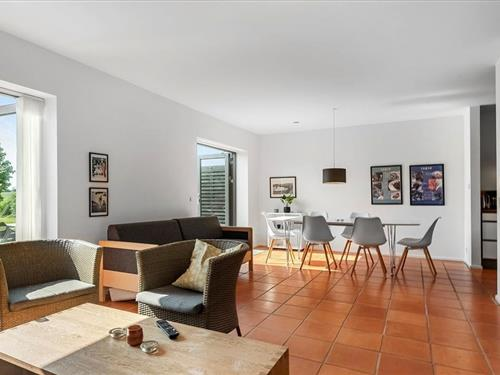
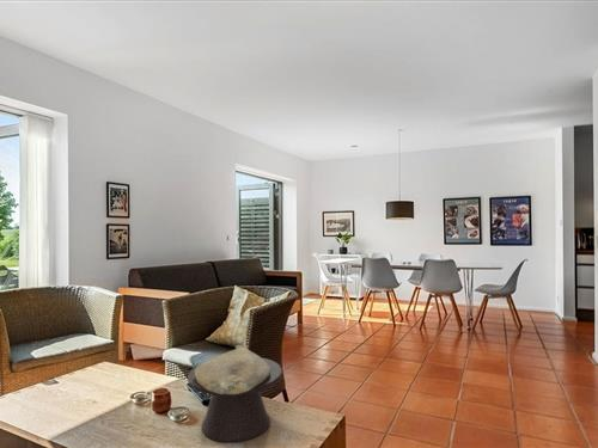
+ decorative bowl [187,344,283,443]
